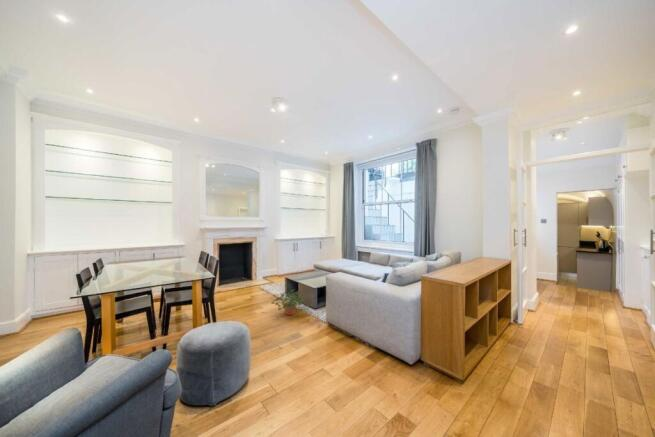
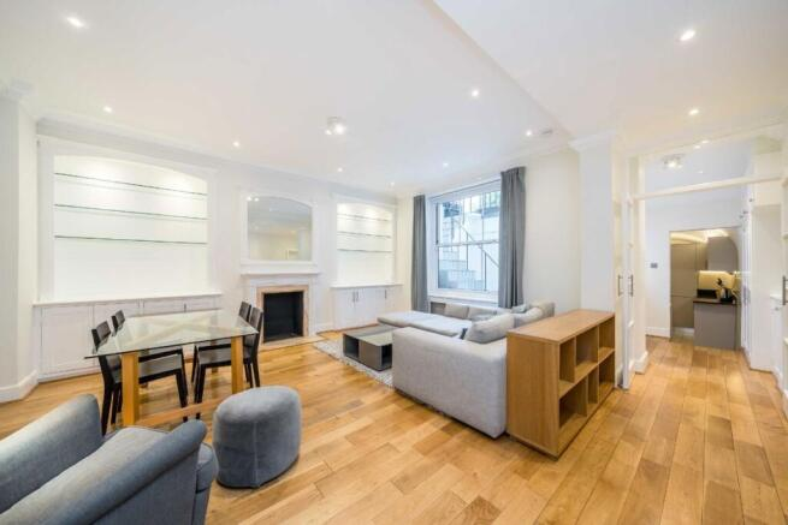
- potted plant [271,289,309,316]
